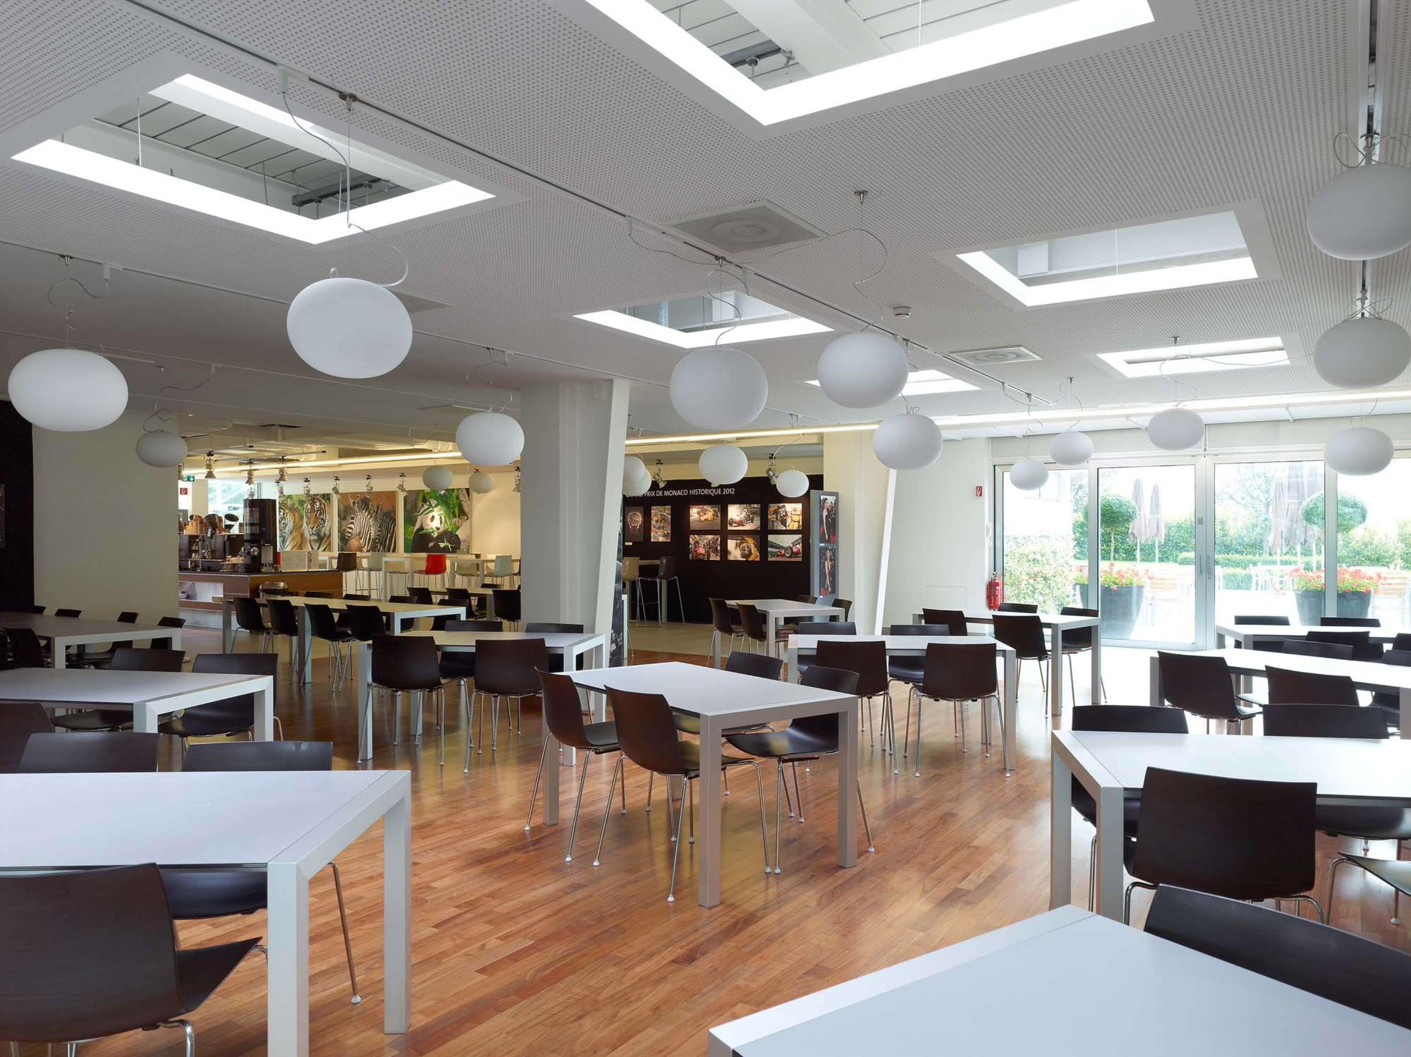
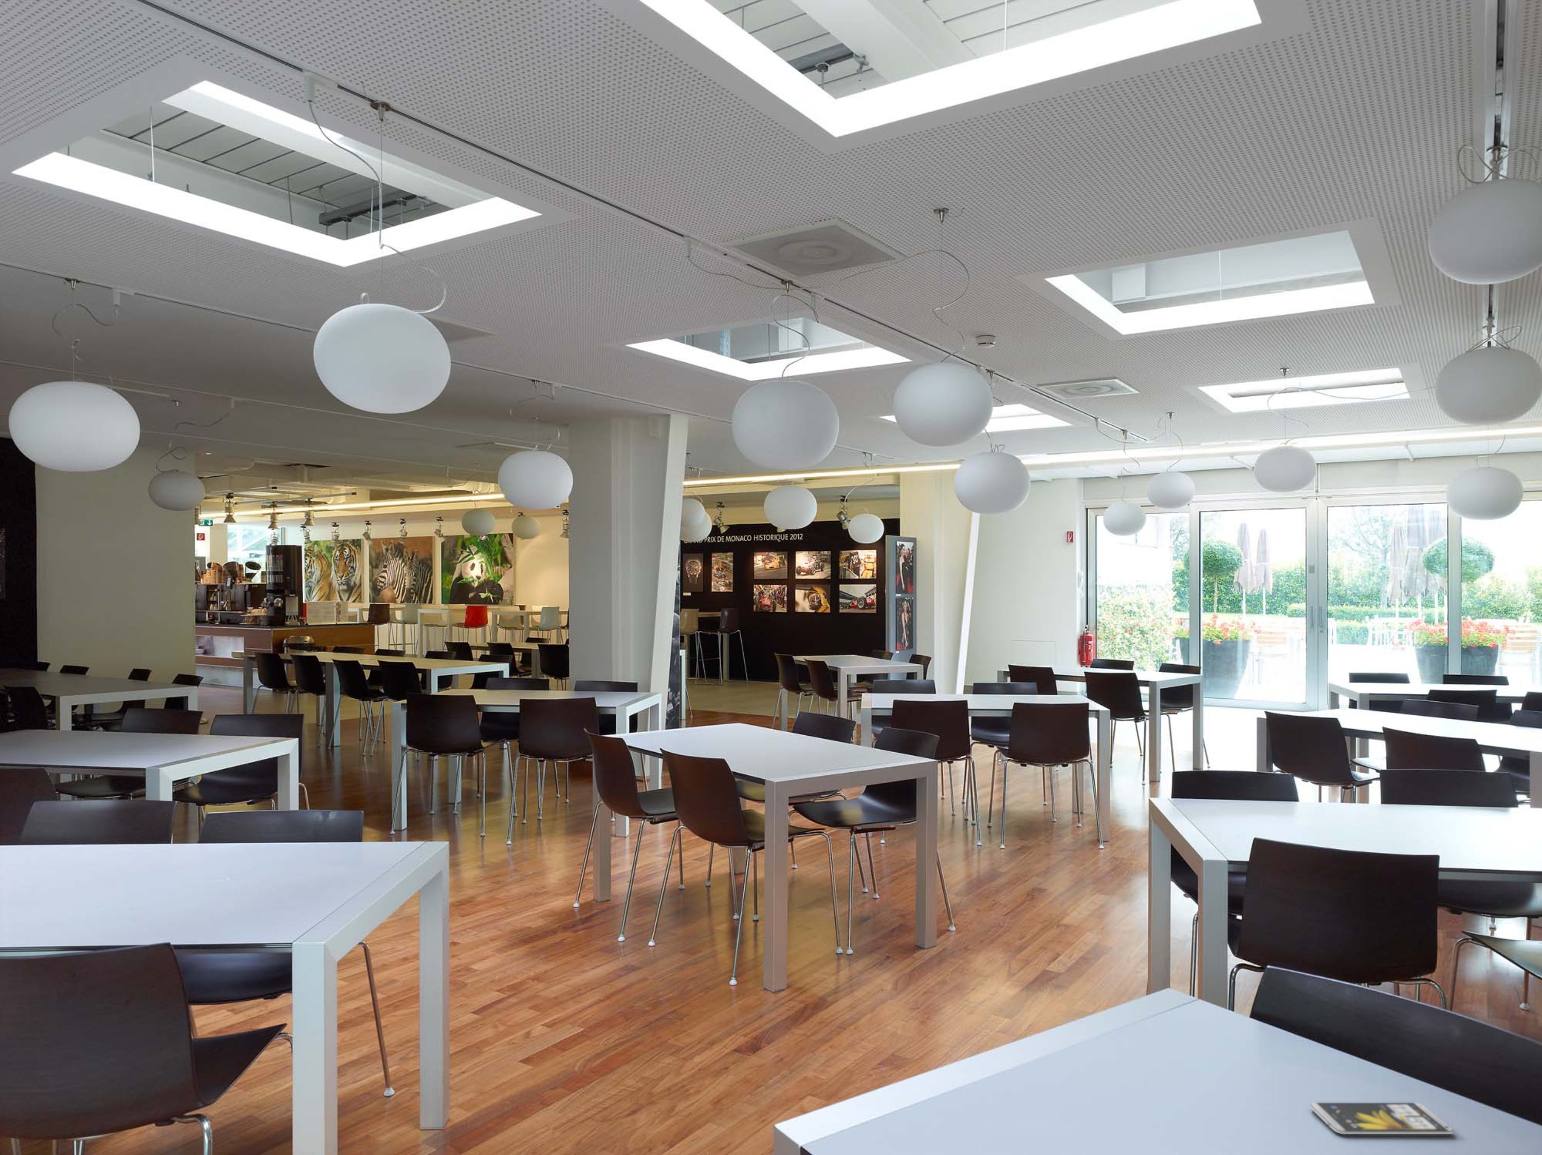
+ smartphone [1310,1102,1455,1134]
